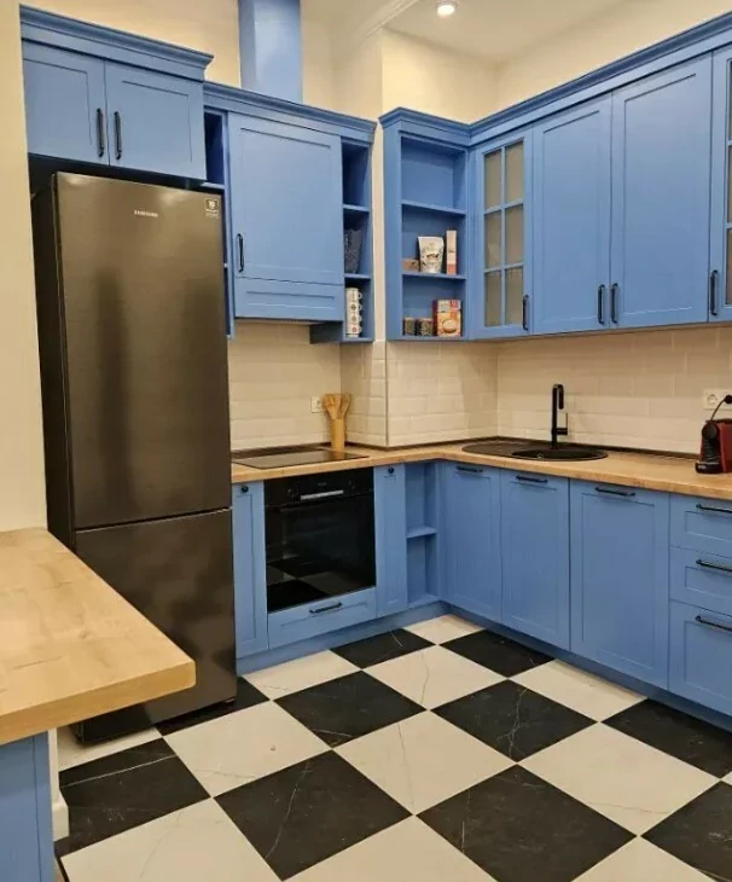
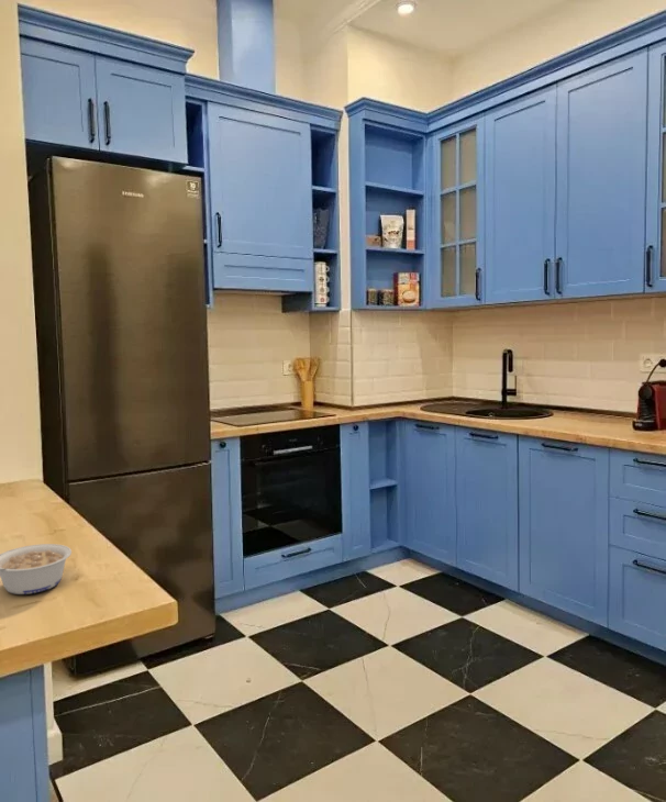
+ legume [0,543,73,595]
